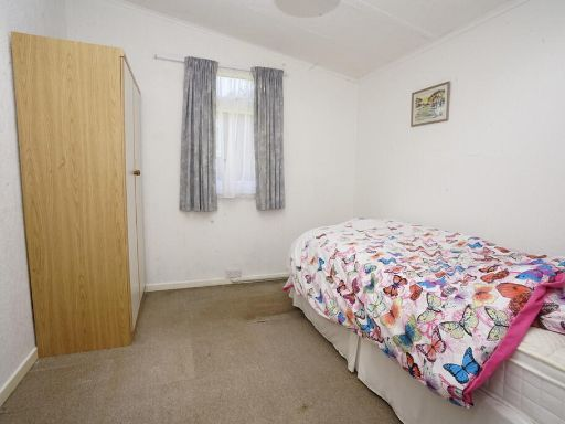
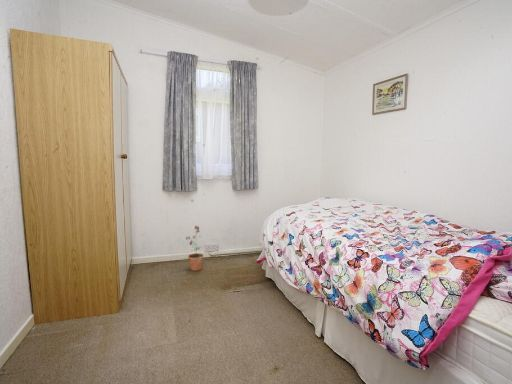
+ potted plant [185,225,204,272]
